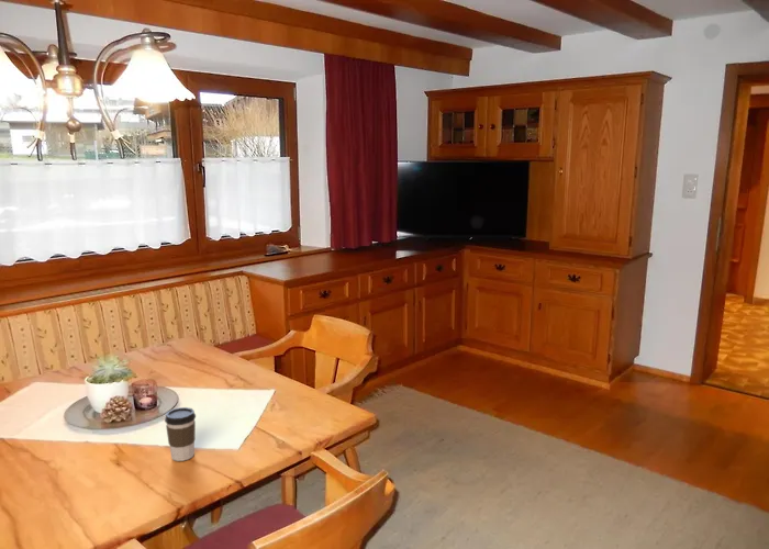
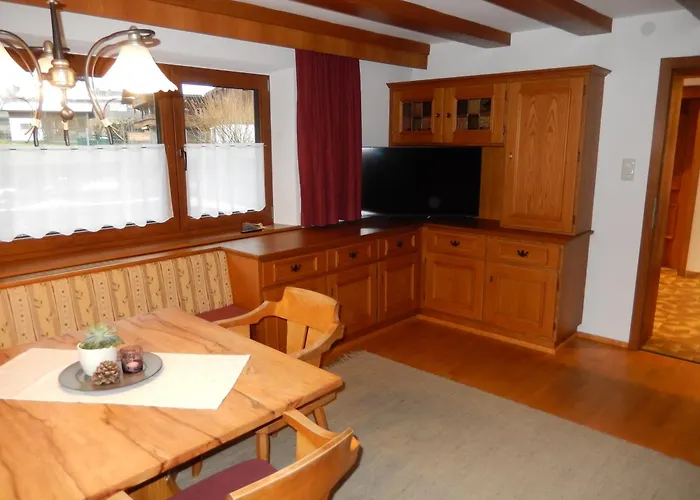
- coffee cup [164,406,197,462]
